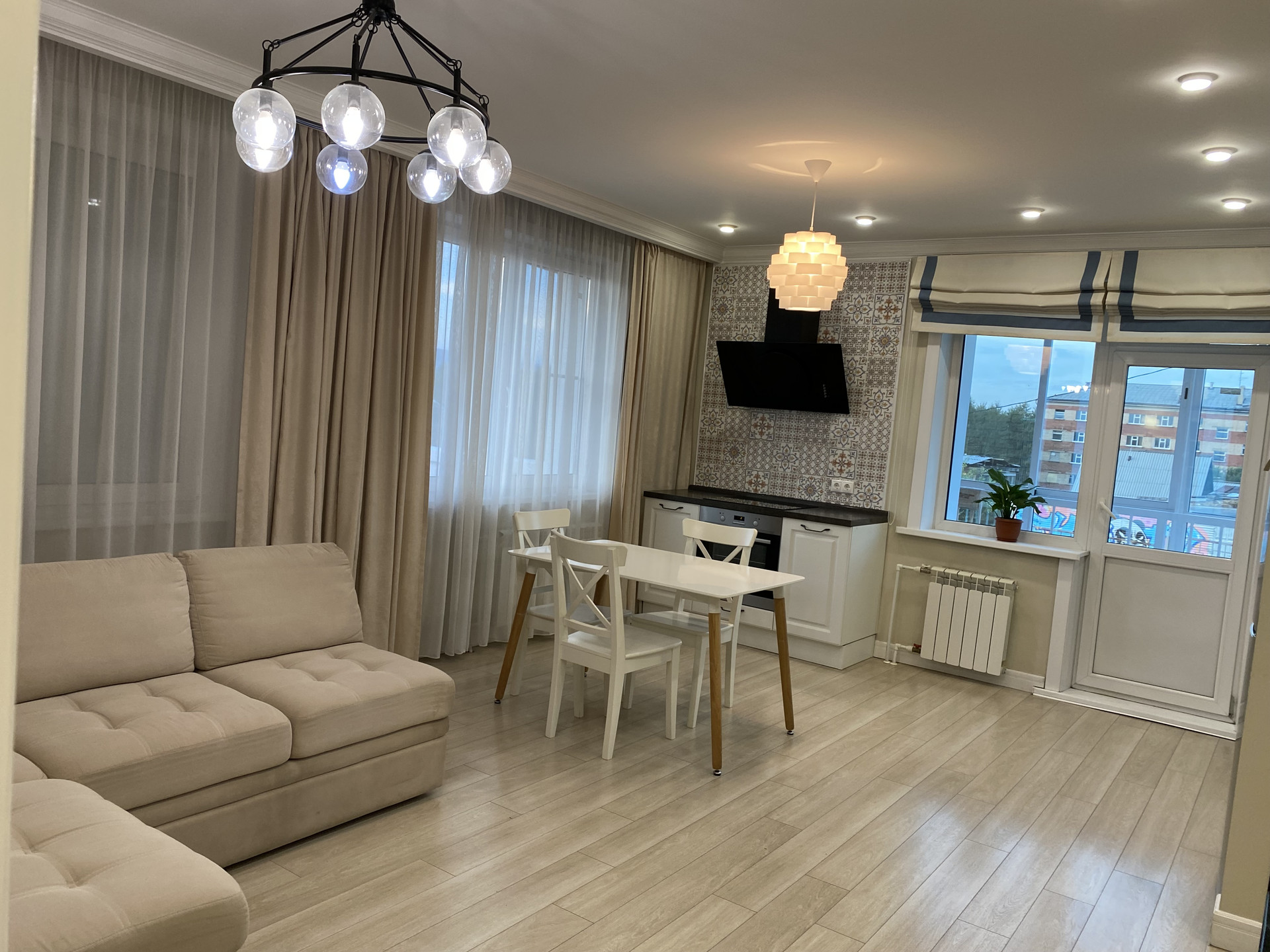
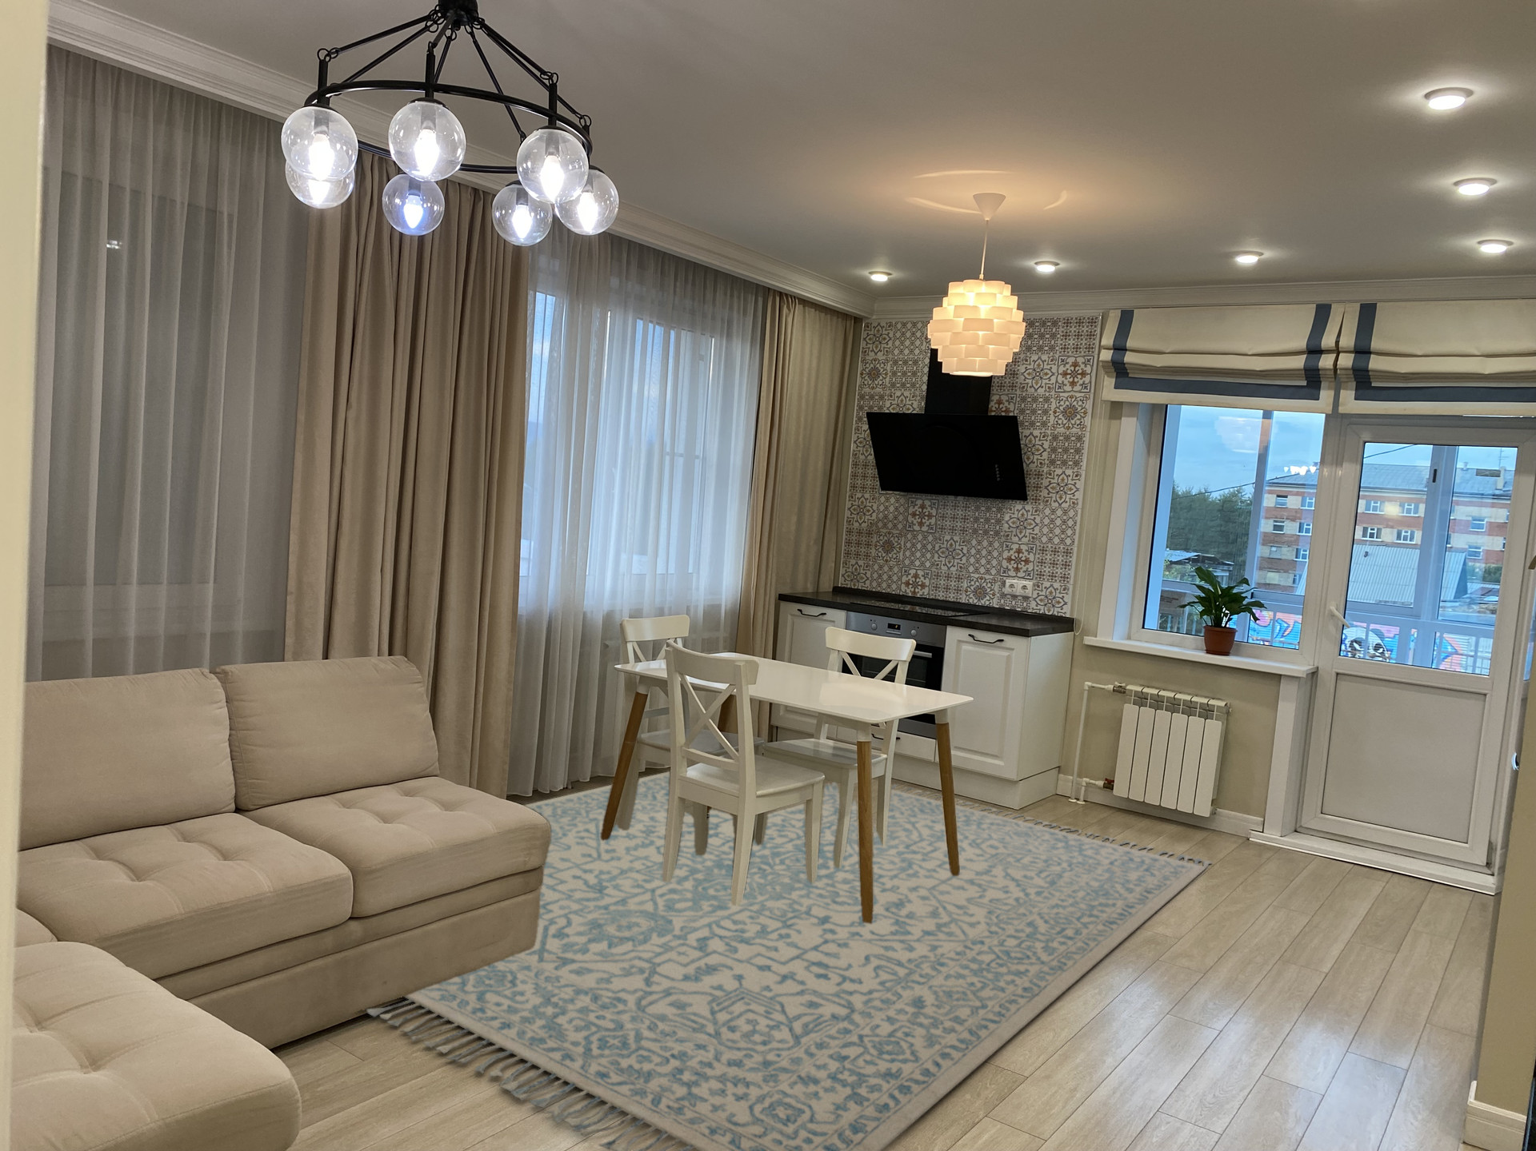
+ rug [365,770,1213,1151]
